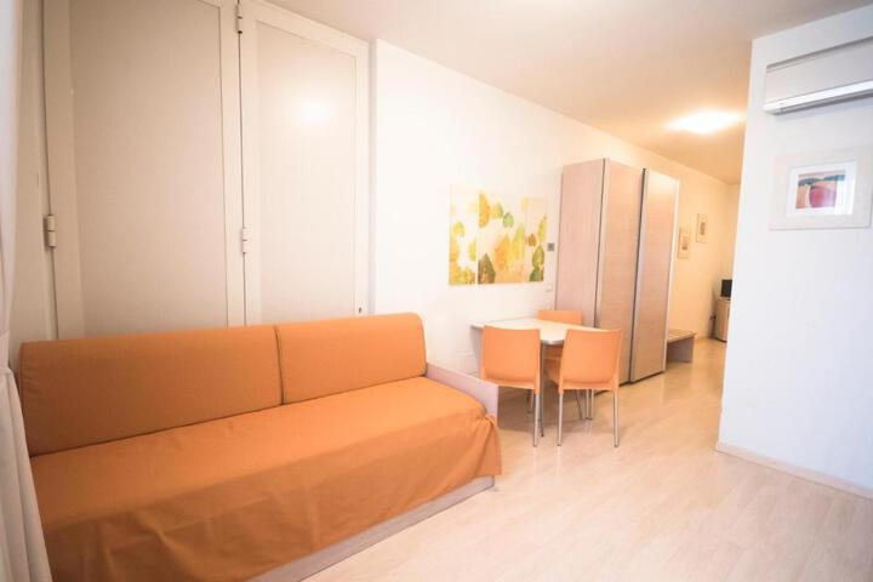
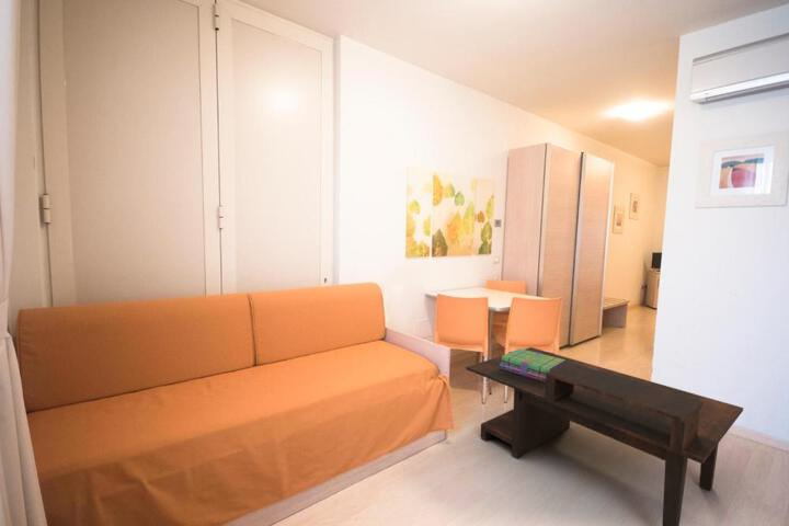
+ stack of books [500,347,565,382]
+ coffee table [465,346,744,526]
